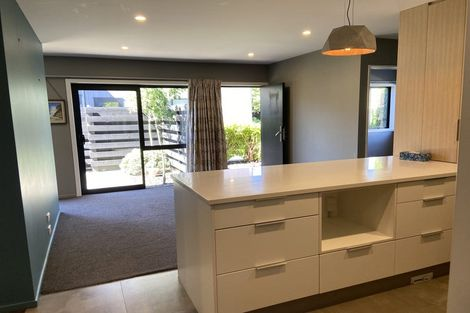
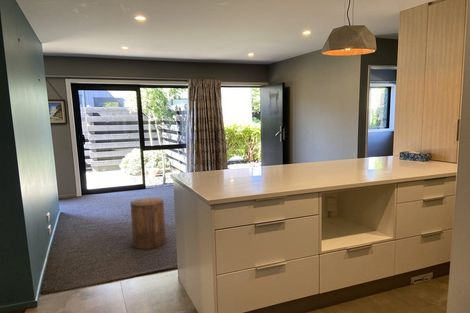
+ stool [130,197,167,250]
